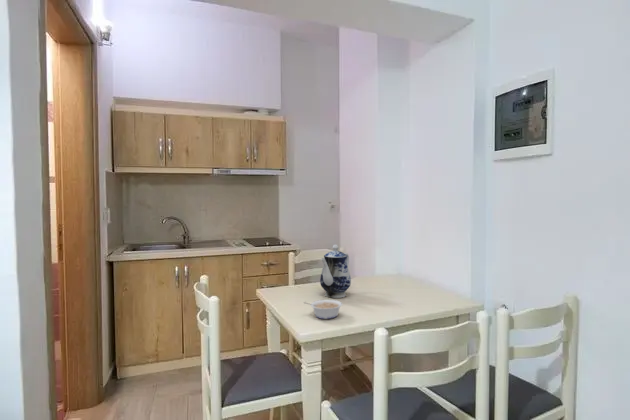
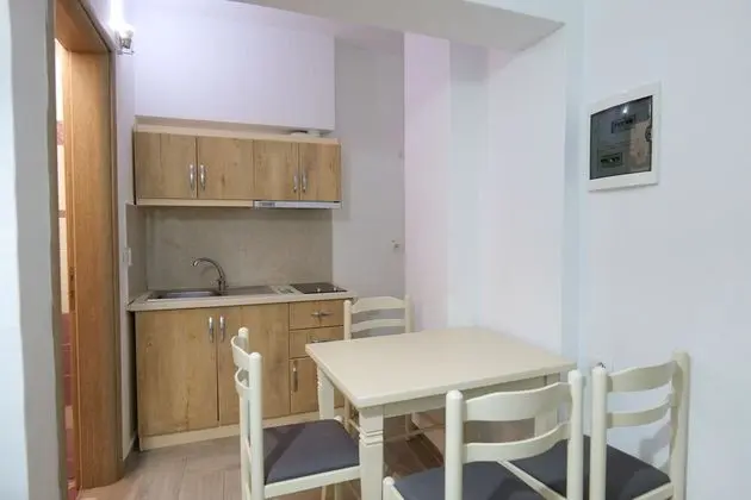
- teapot [319,244,352,299]
- legume [303,299,343,320]
